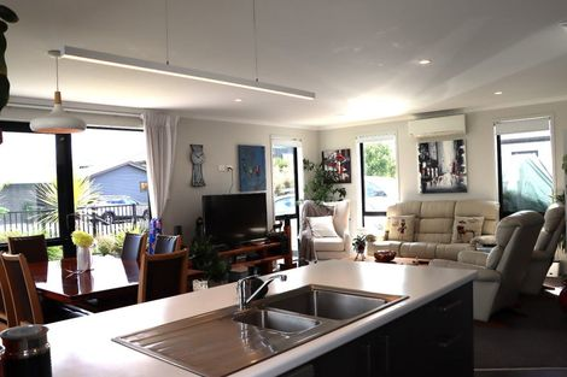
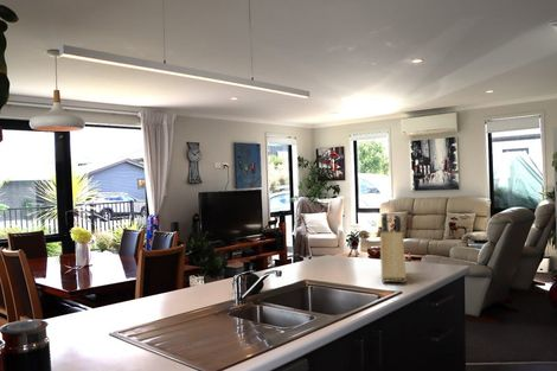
+ knife block [379,212,408,283]
